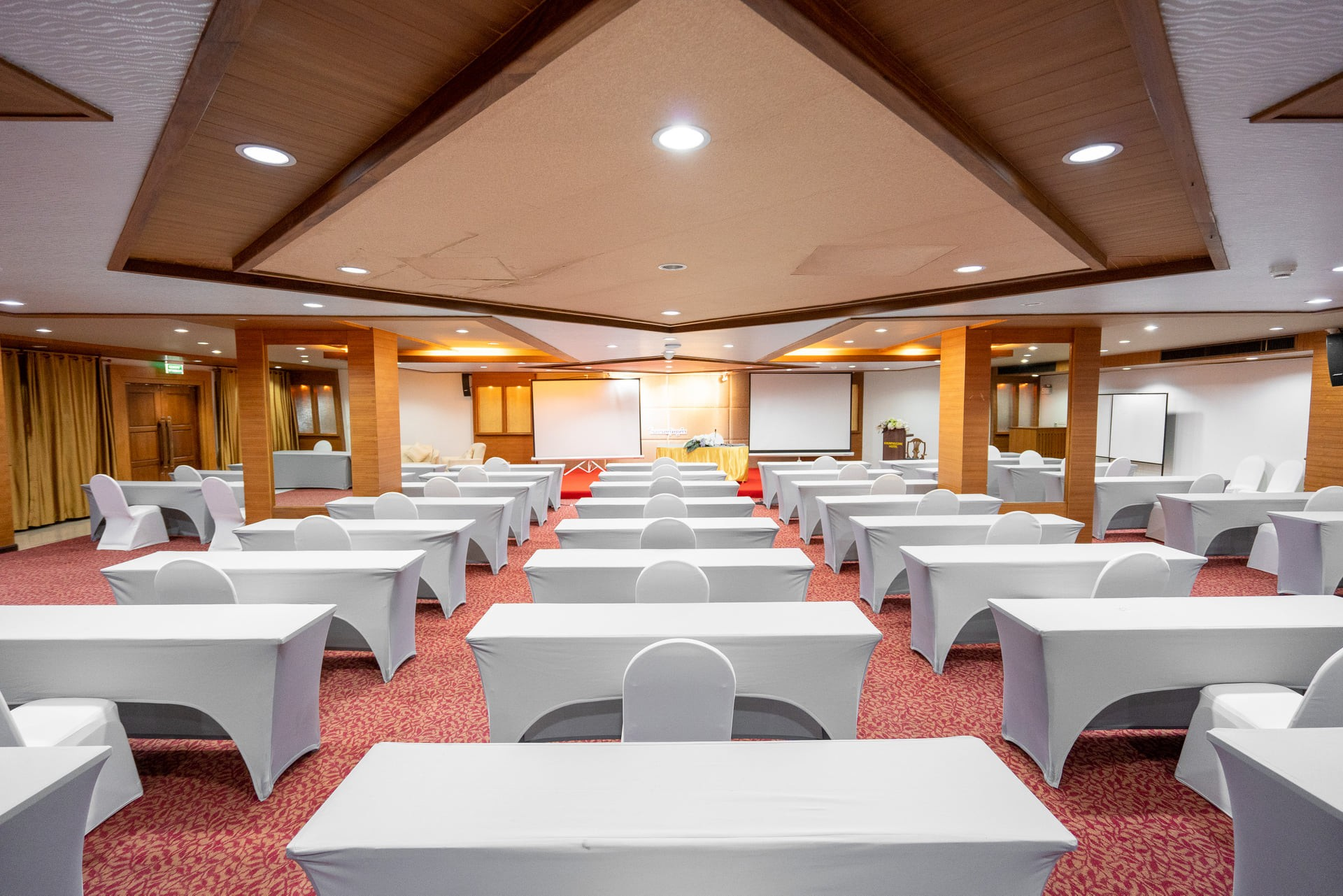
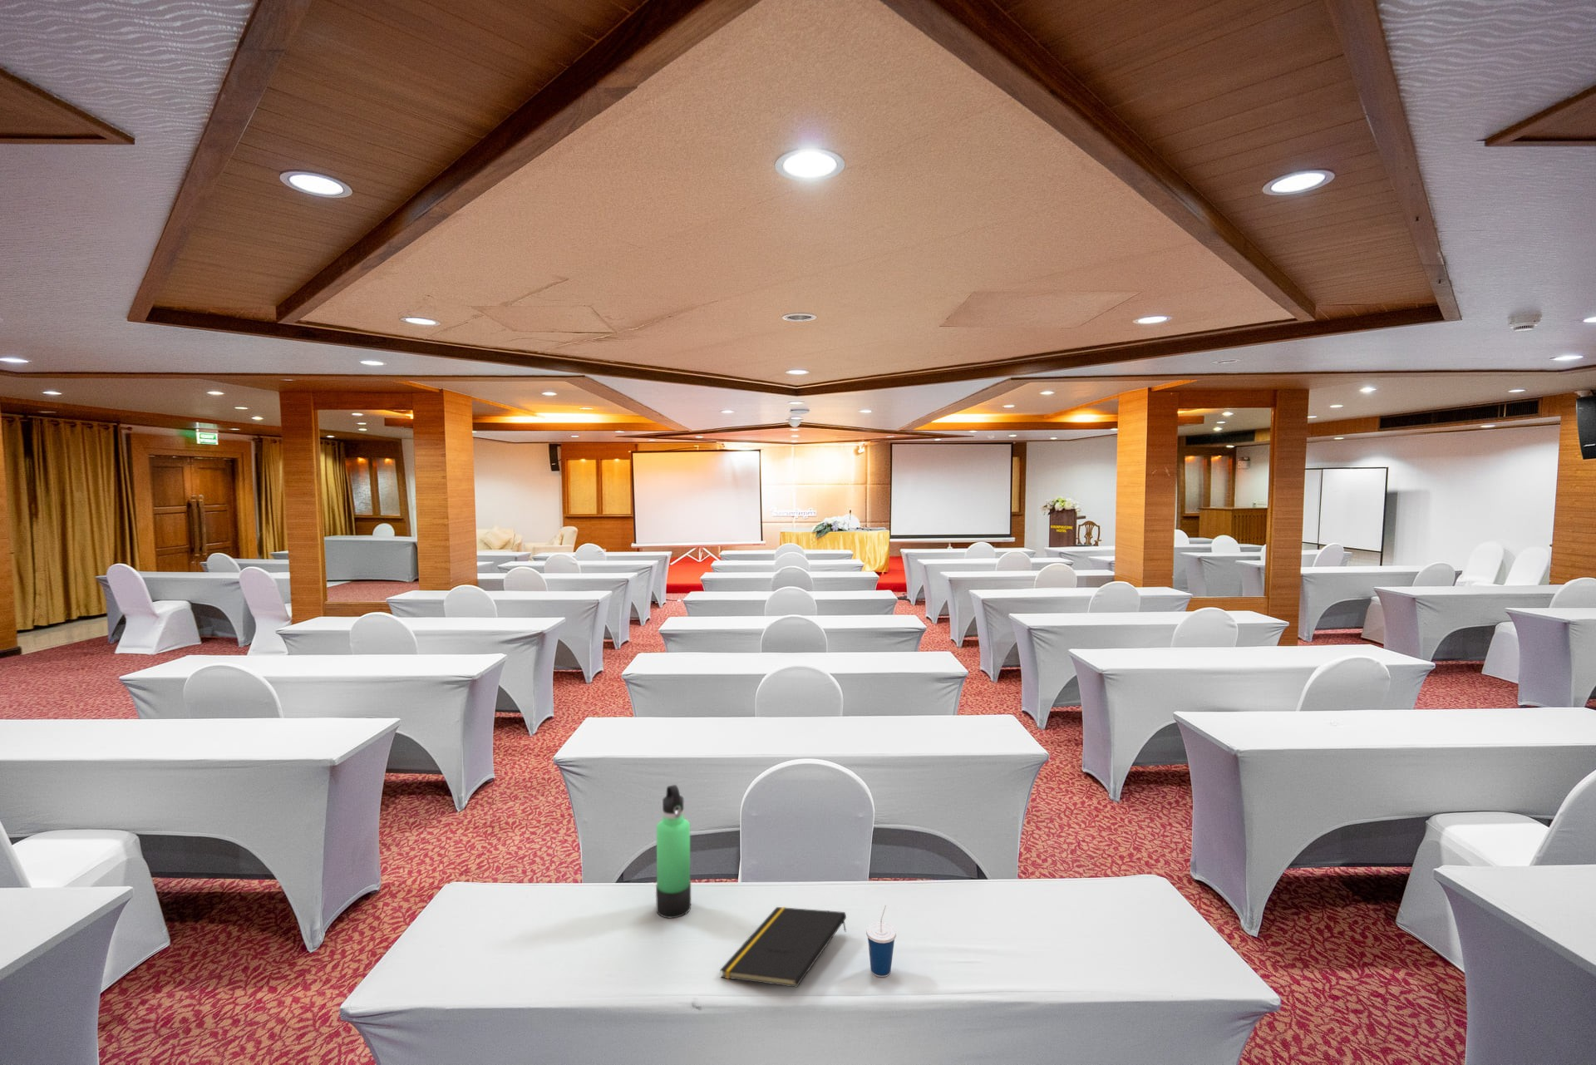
+ cup [865,905,897,978]
+ notepad [719,906,847,988]
+ thermos bottle [655,784,692,919]
